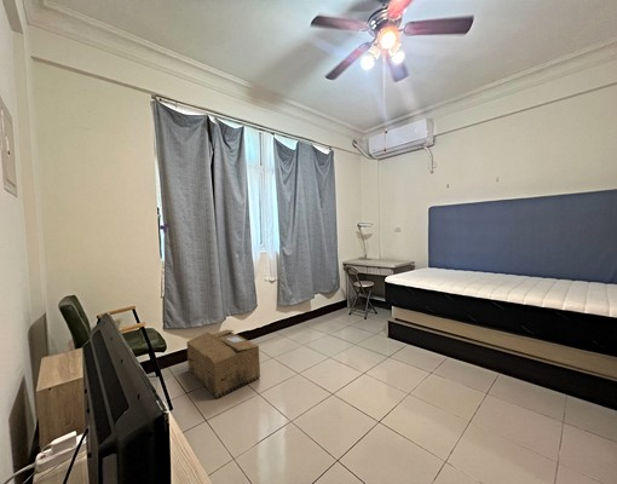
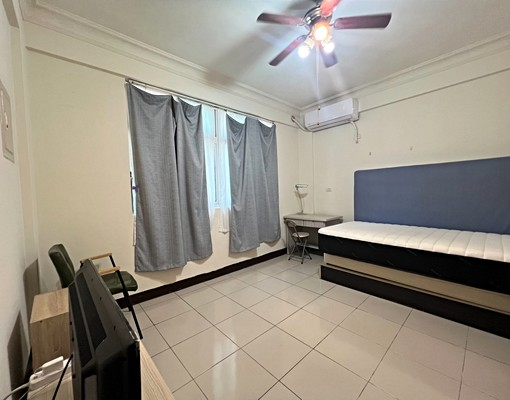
- cardboard box [185,328,261,399]
